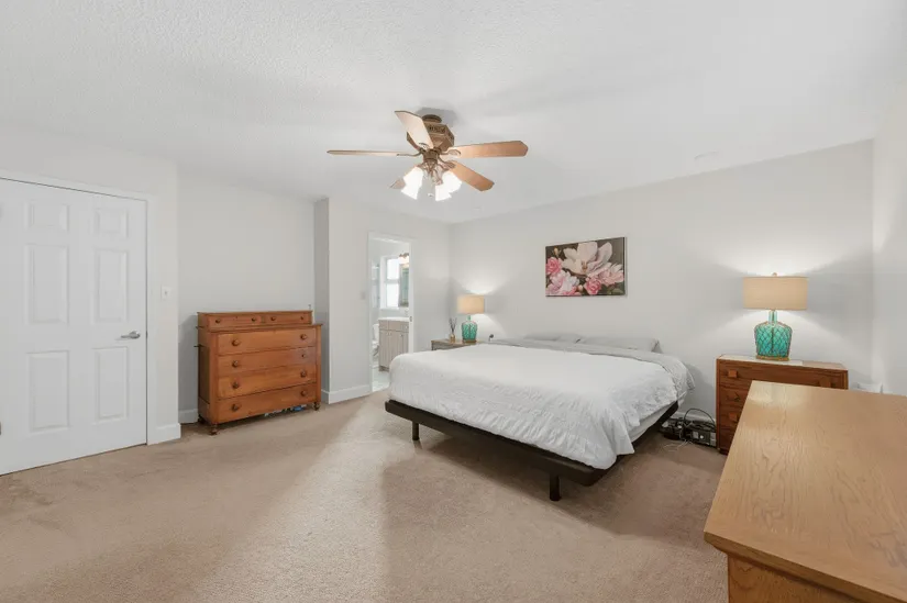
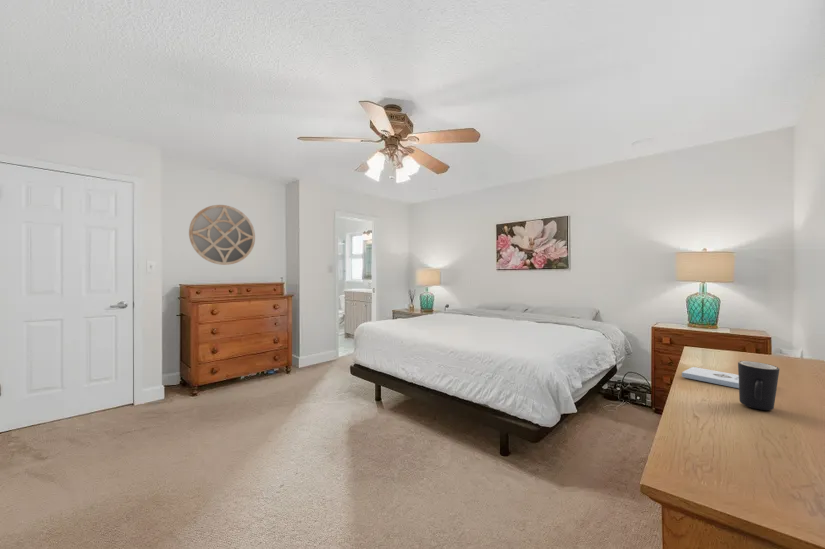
+ home mirror [188,204,256,266]
+ notepad [681,366,739,389]
+ mug [737,360,780,411]
